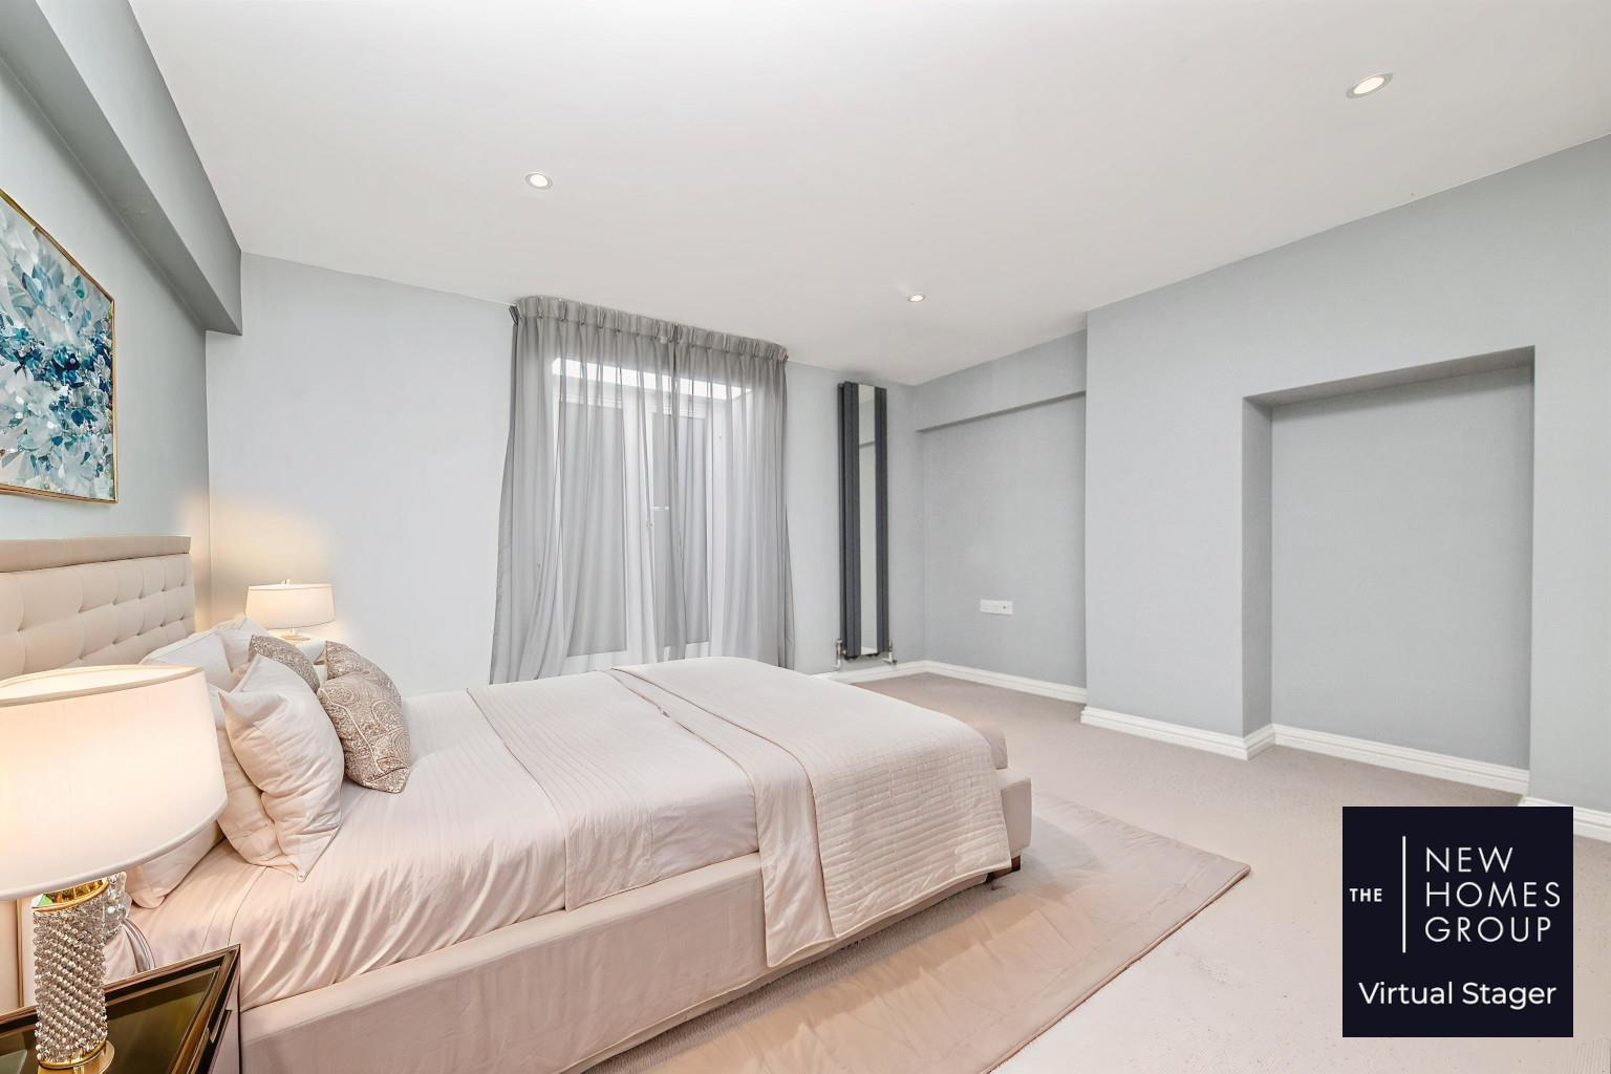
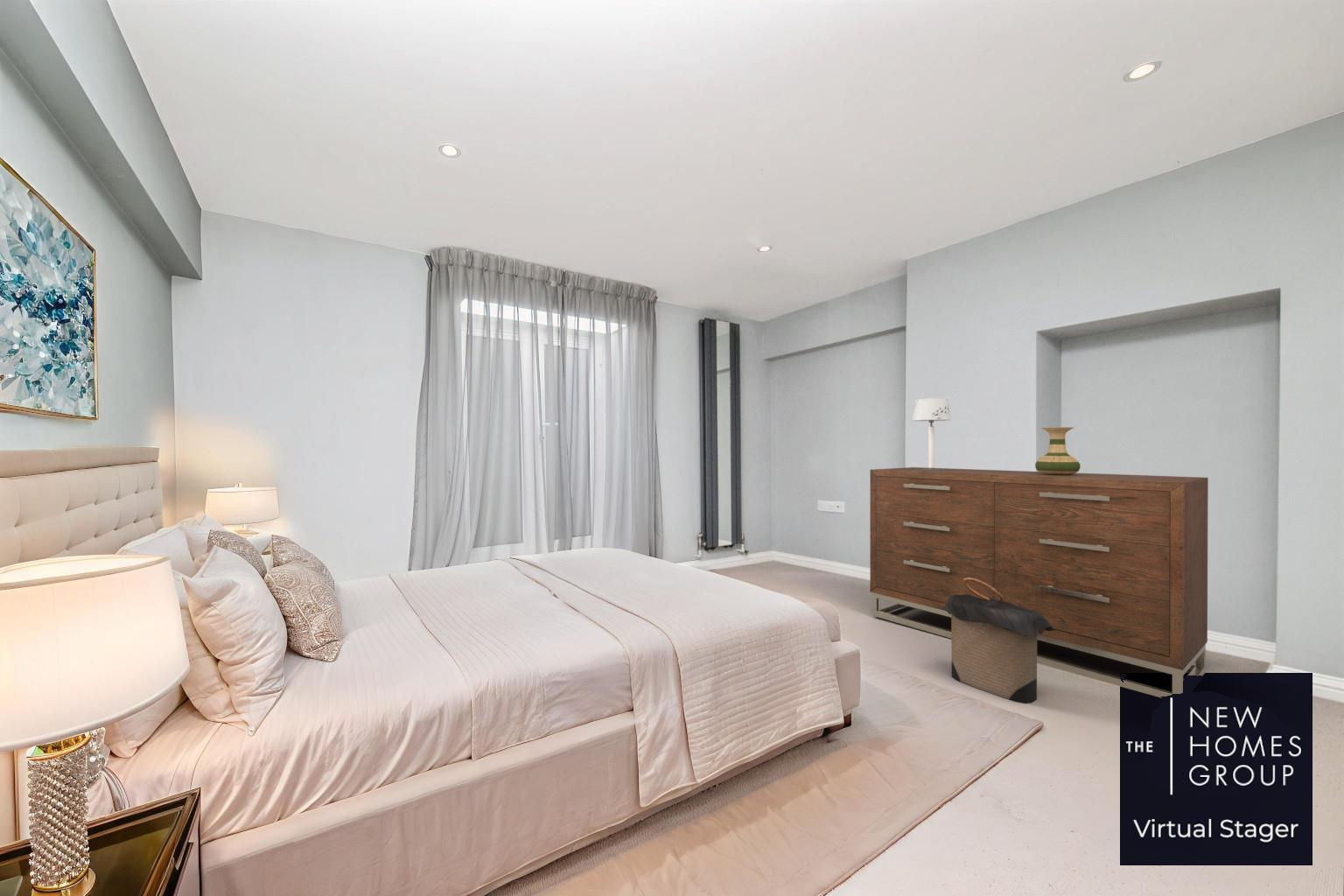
+ table lamp [911,397,952,471]
+ dresser [869,466,1209,698]
+ laundry hamper [940,577,1054,704]
+ vase [1034,426,1082,475]
